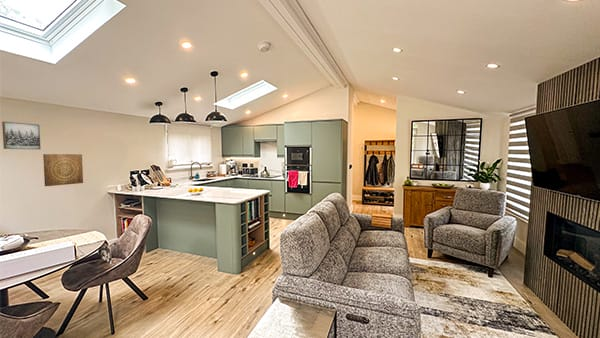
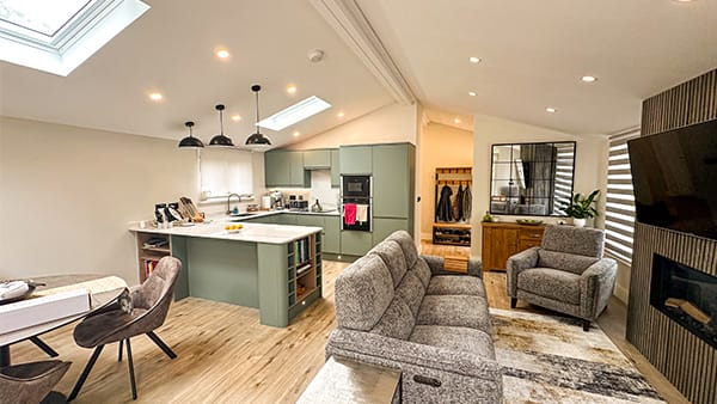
- wall art [1,121,42,150]
- wall art [42,153,84,187]
